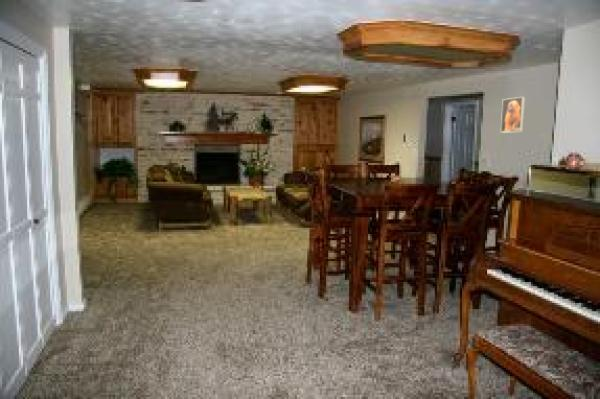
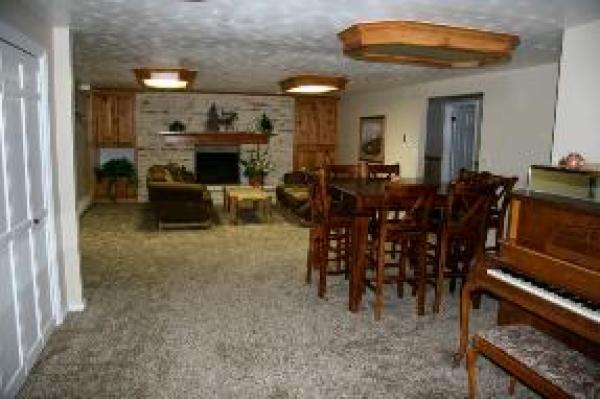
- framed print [500,96,526,134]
